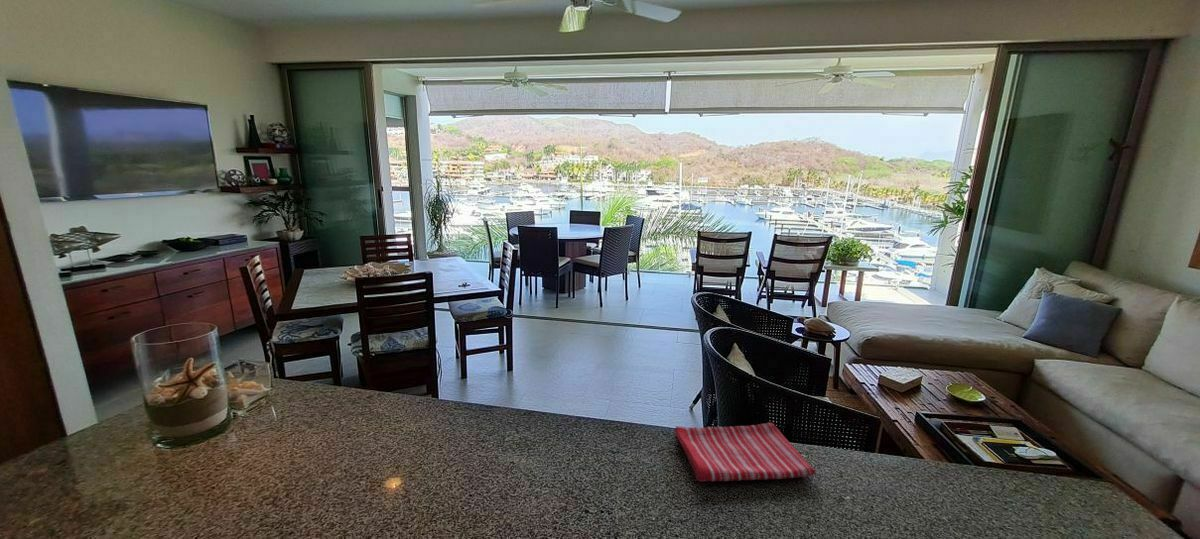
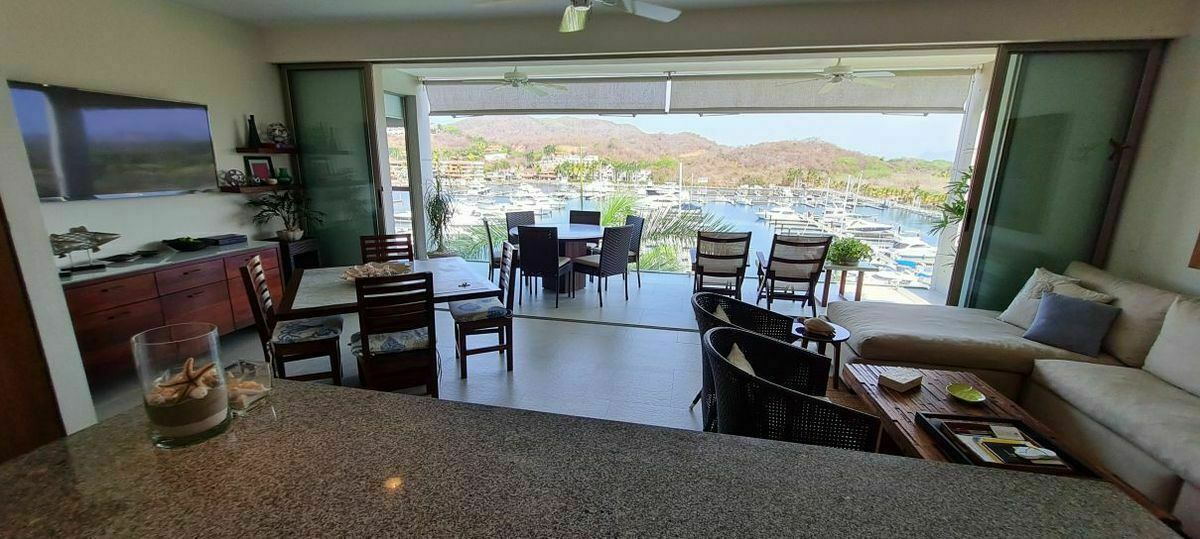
- dish towel [674,422,817,483]
